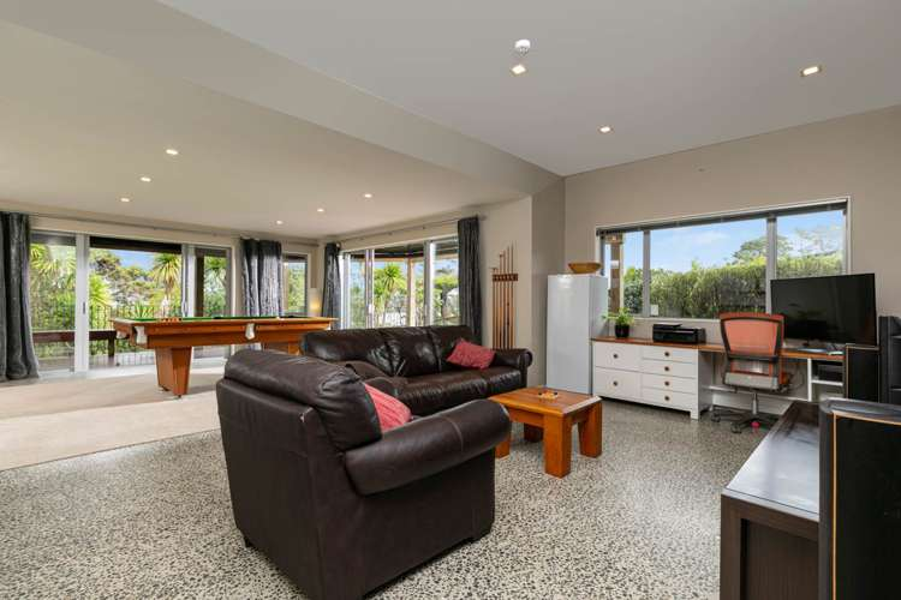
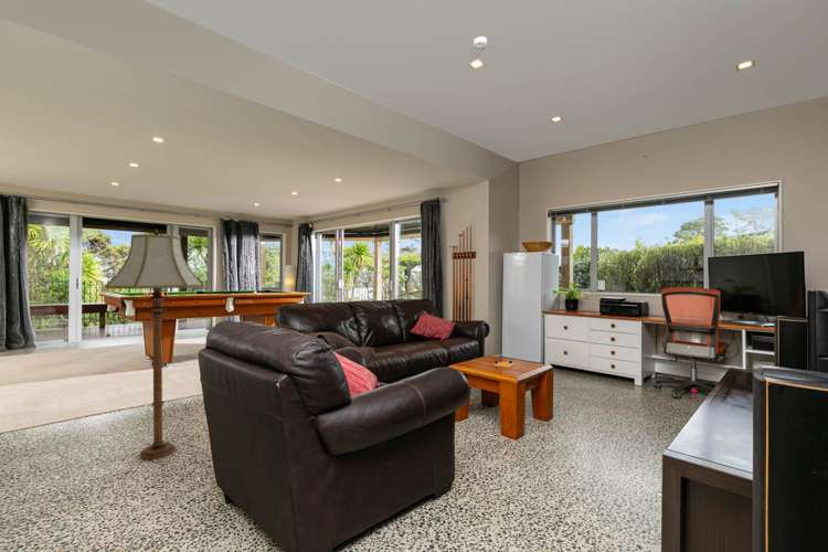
+ floor lamp [104,229,204,460]
